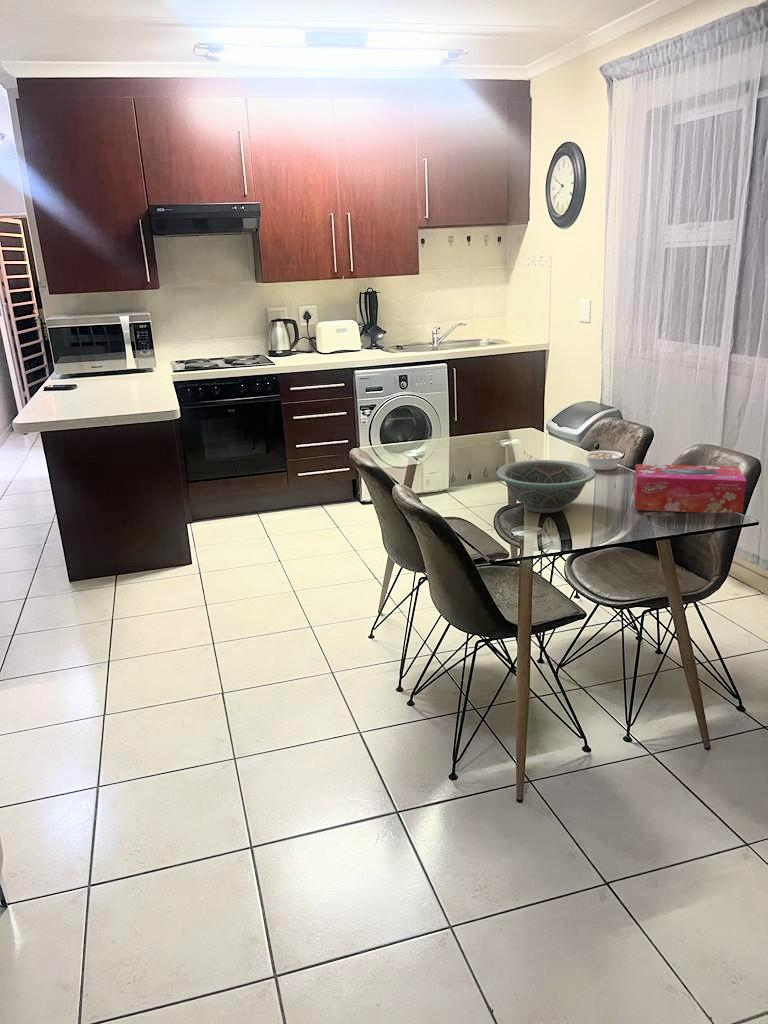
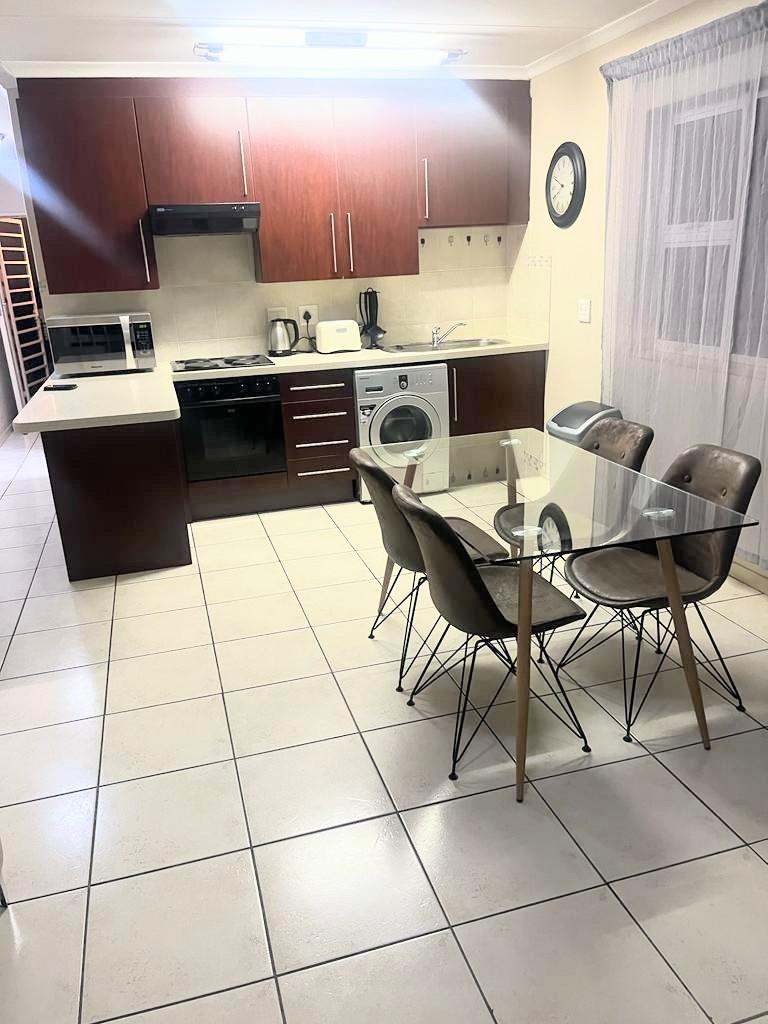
- decorative bowl [495,459,597,514]
- tissue box [633,463,747,514]
- legume [583,450,630,471]
